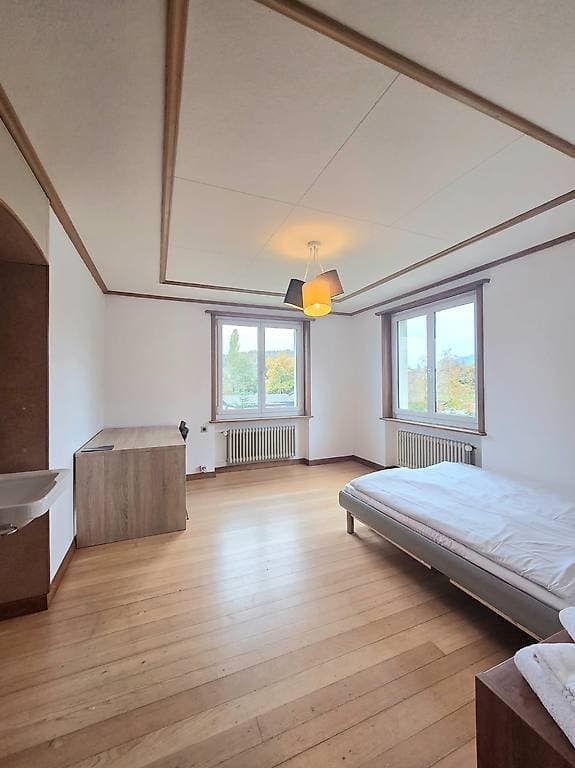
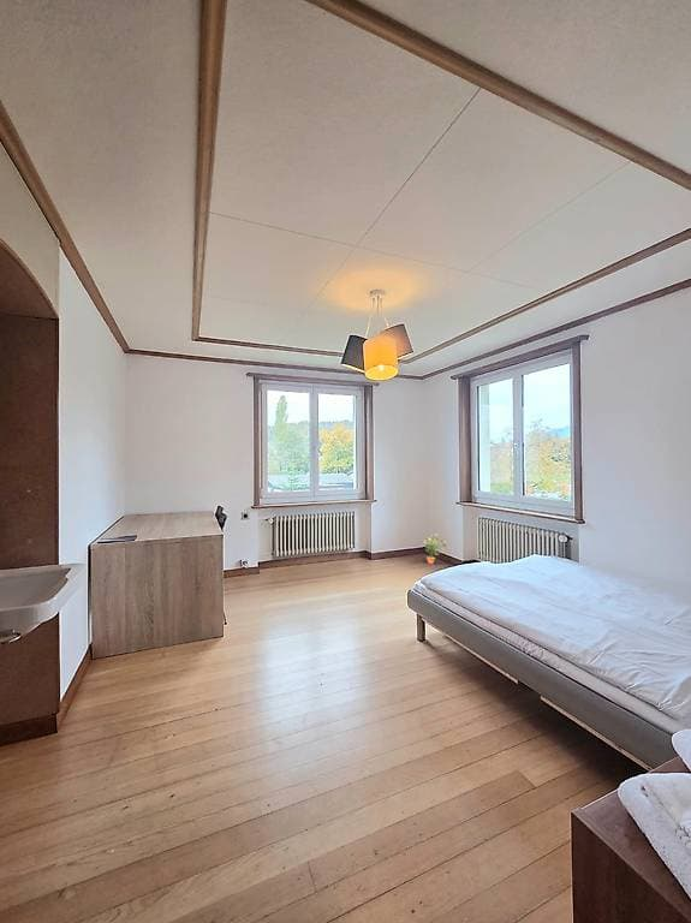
+ potted plant [422,532,447,565]
